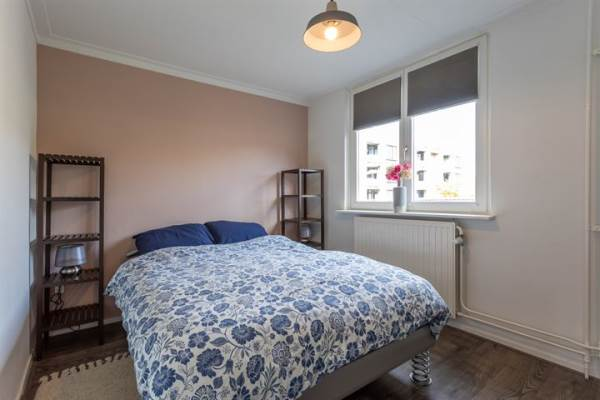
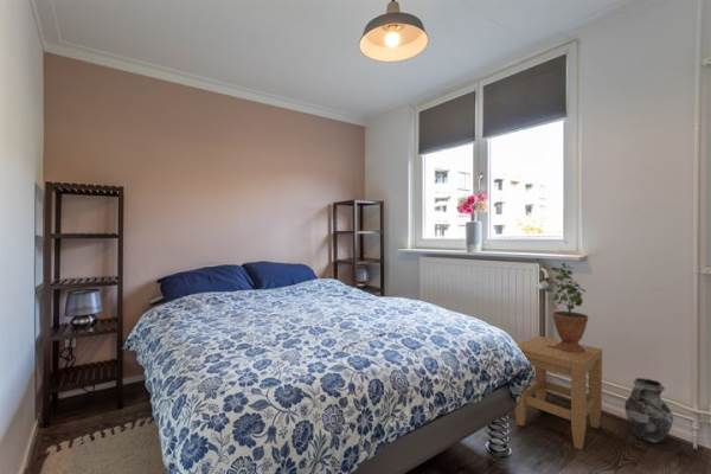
+ potted plant [547,260,589,353]
+ ceramic jug [623,377,674,443]
+ stool [513,335,603,451]
